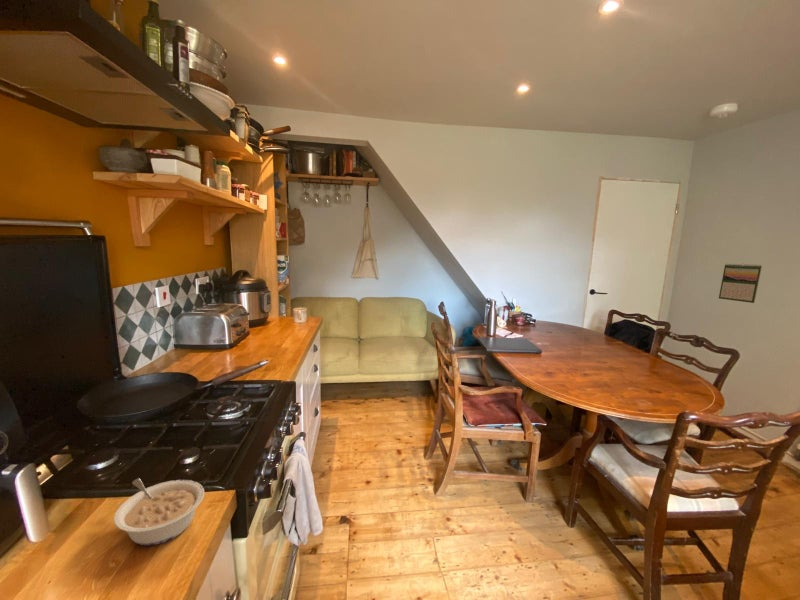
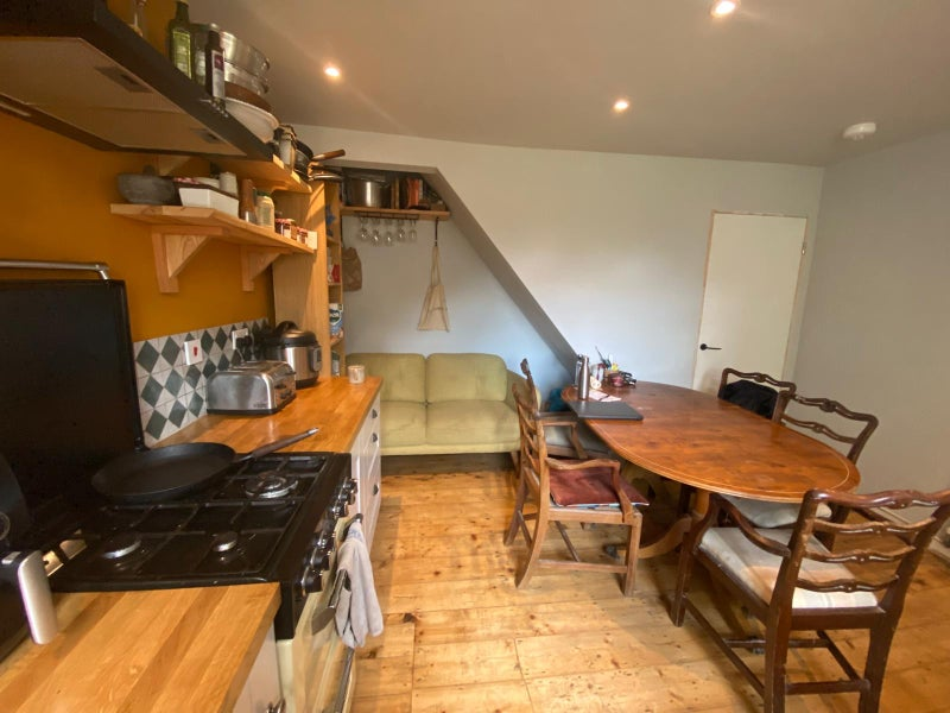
- calendar [718,263,763,304]
- legume [113,477,205,546]
